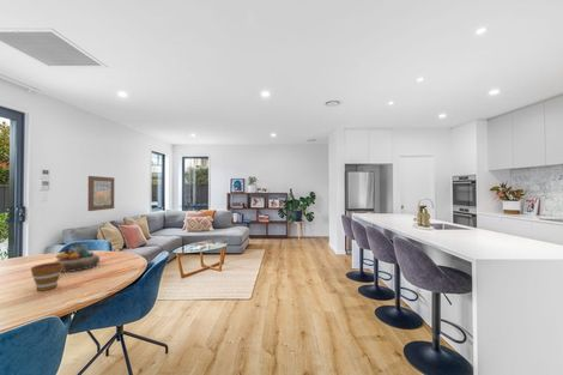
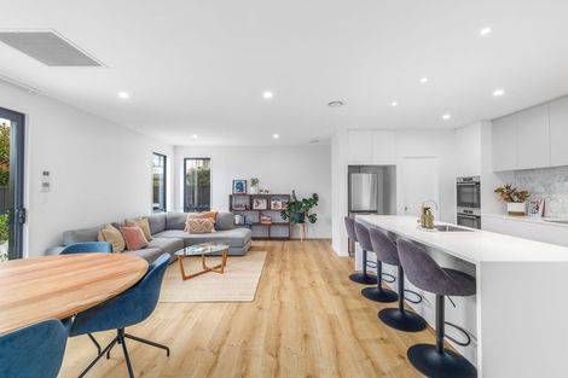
- wall art [86,175,115,212]
- cup [30,261,66,292]
- decorative bowl [54,243,101,273]
